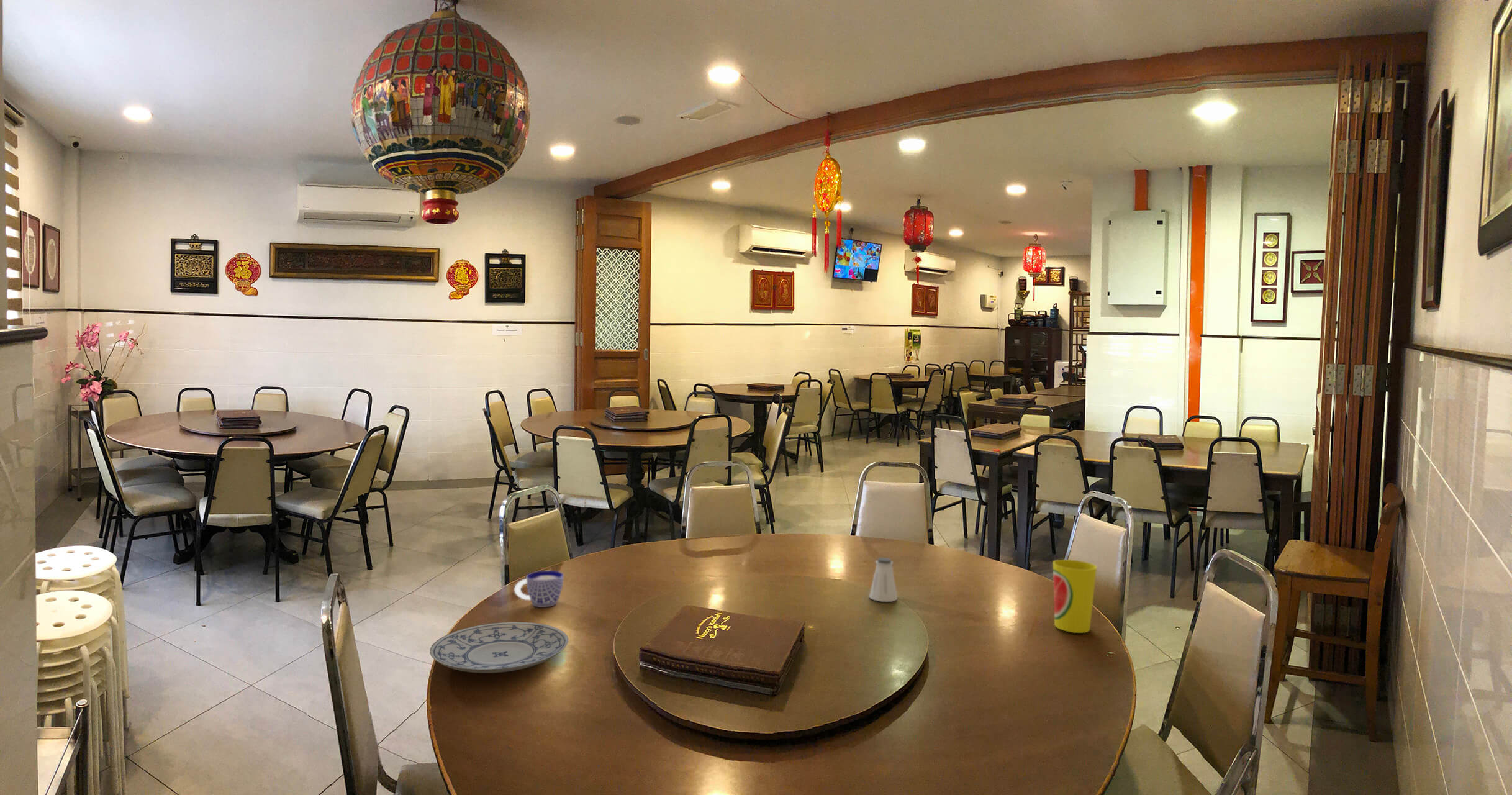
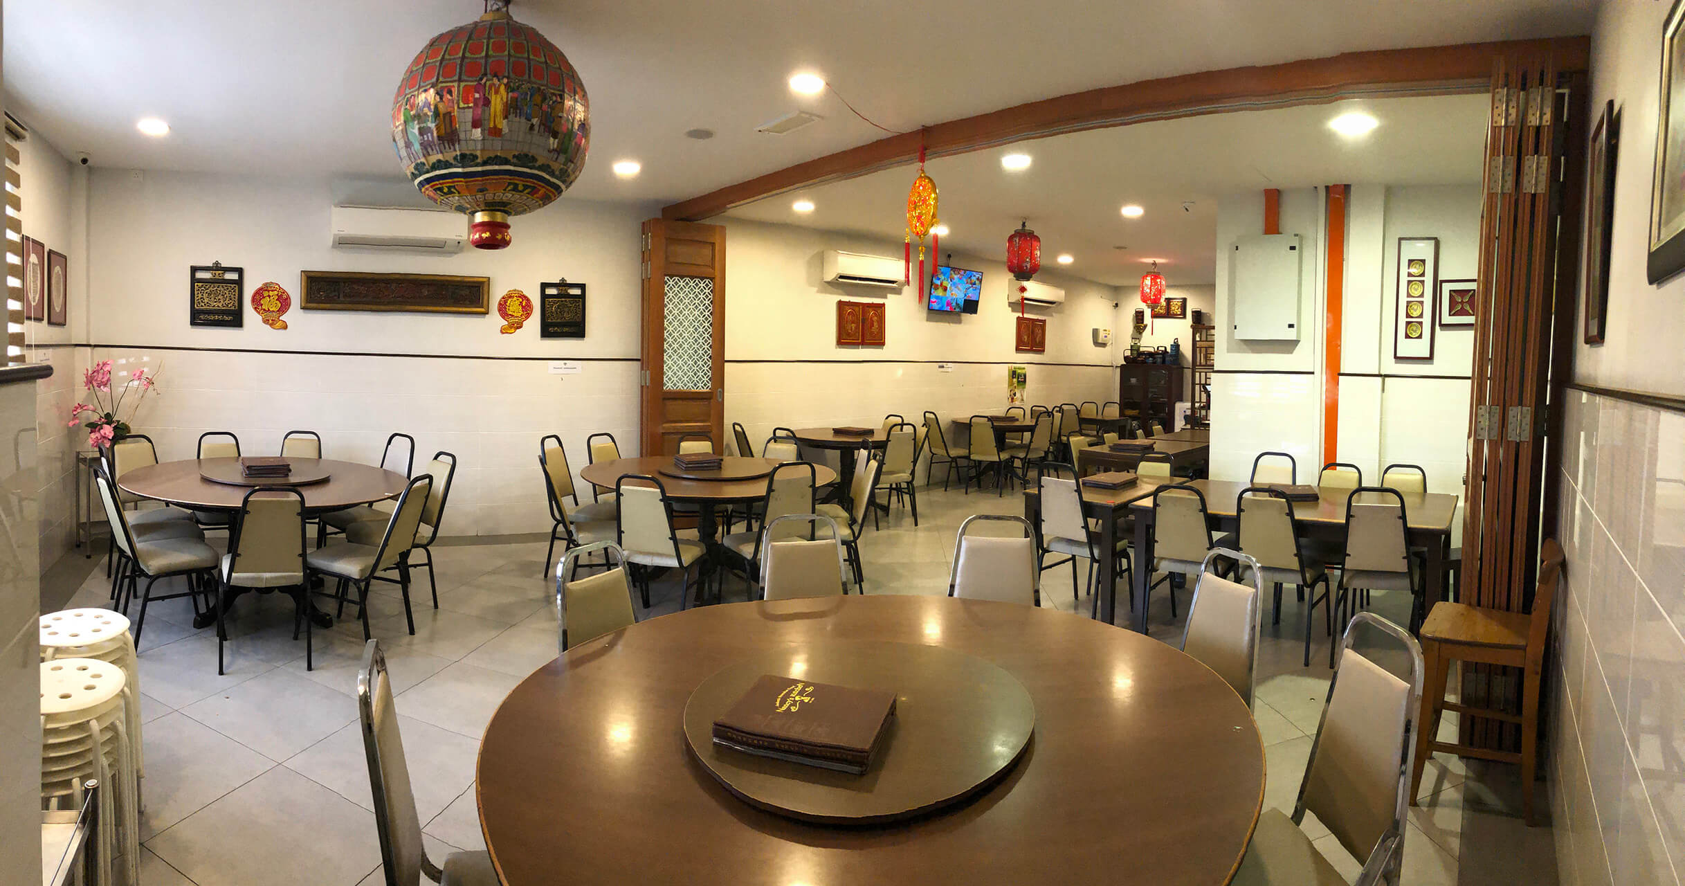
- plate [429,621,569,674]
- saltshaker [869,557,898,602]
- cup [514,570,564,608]
- cup [1052,559,1098,634]
